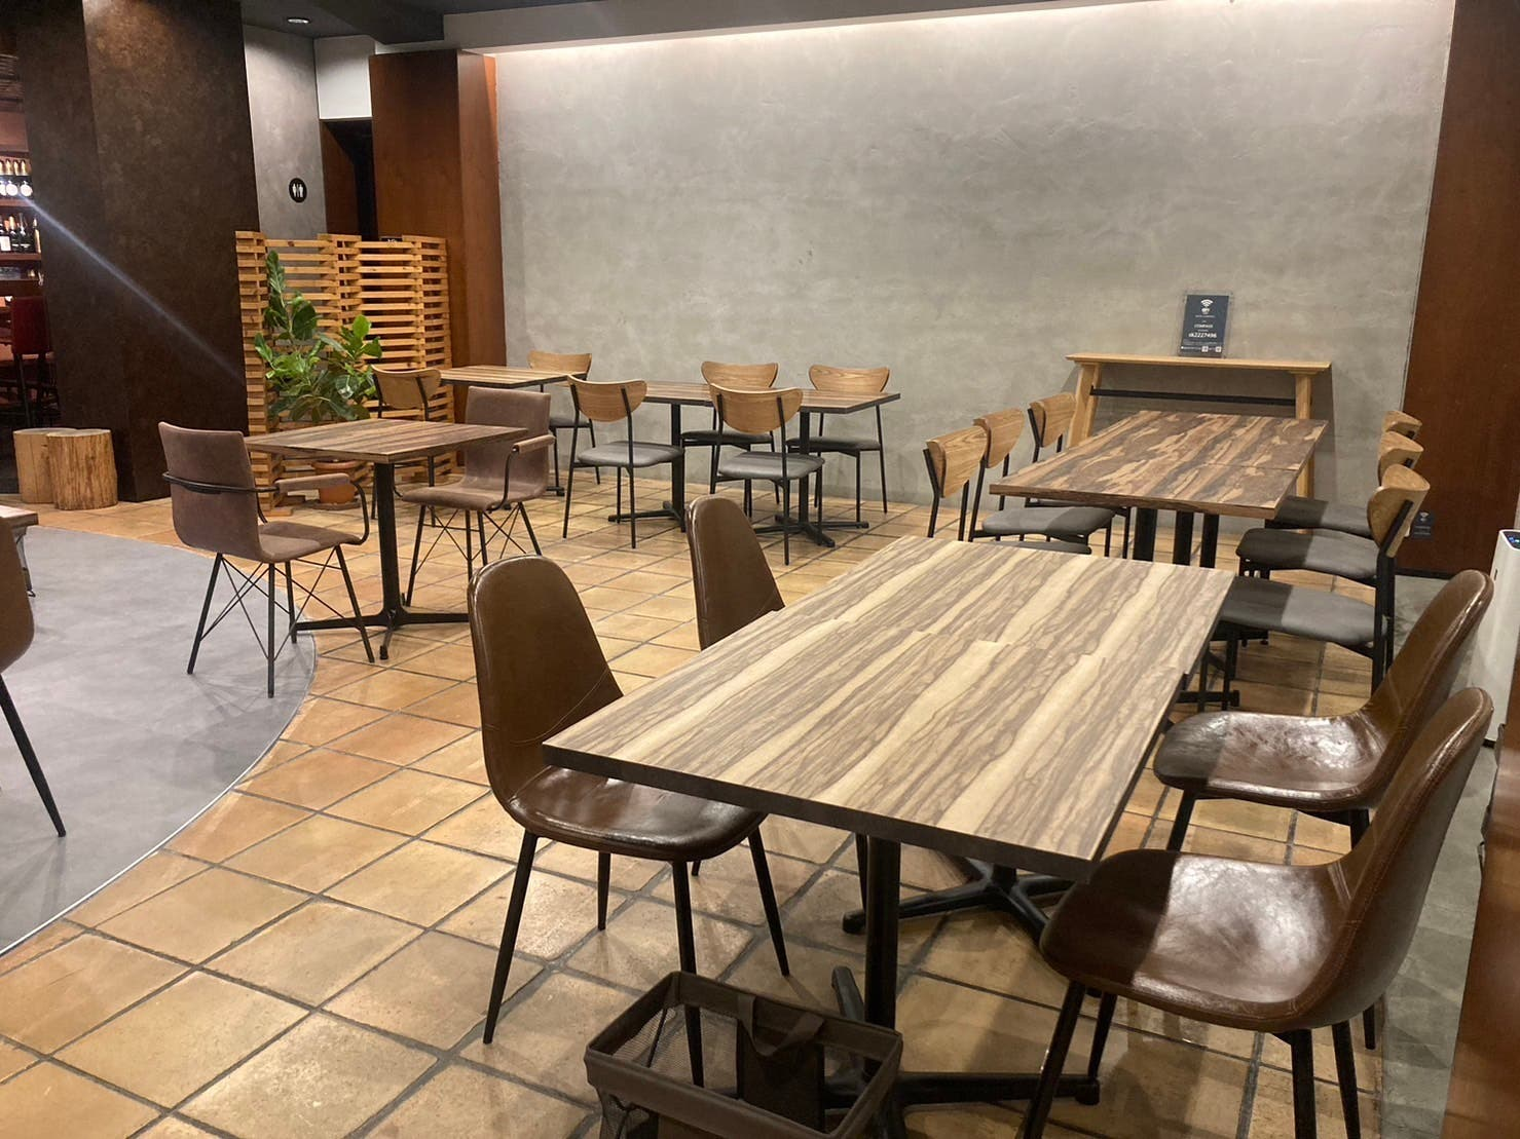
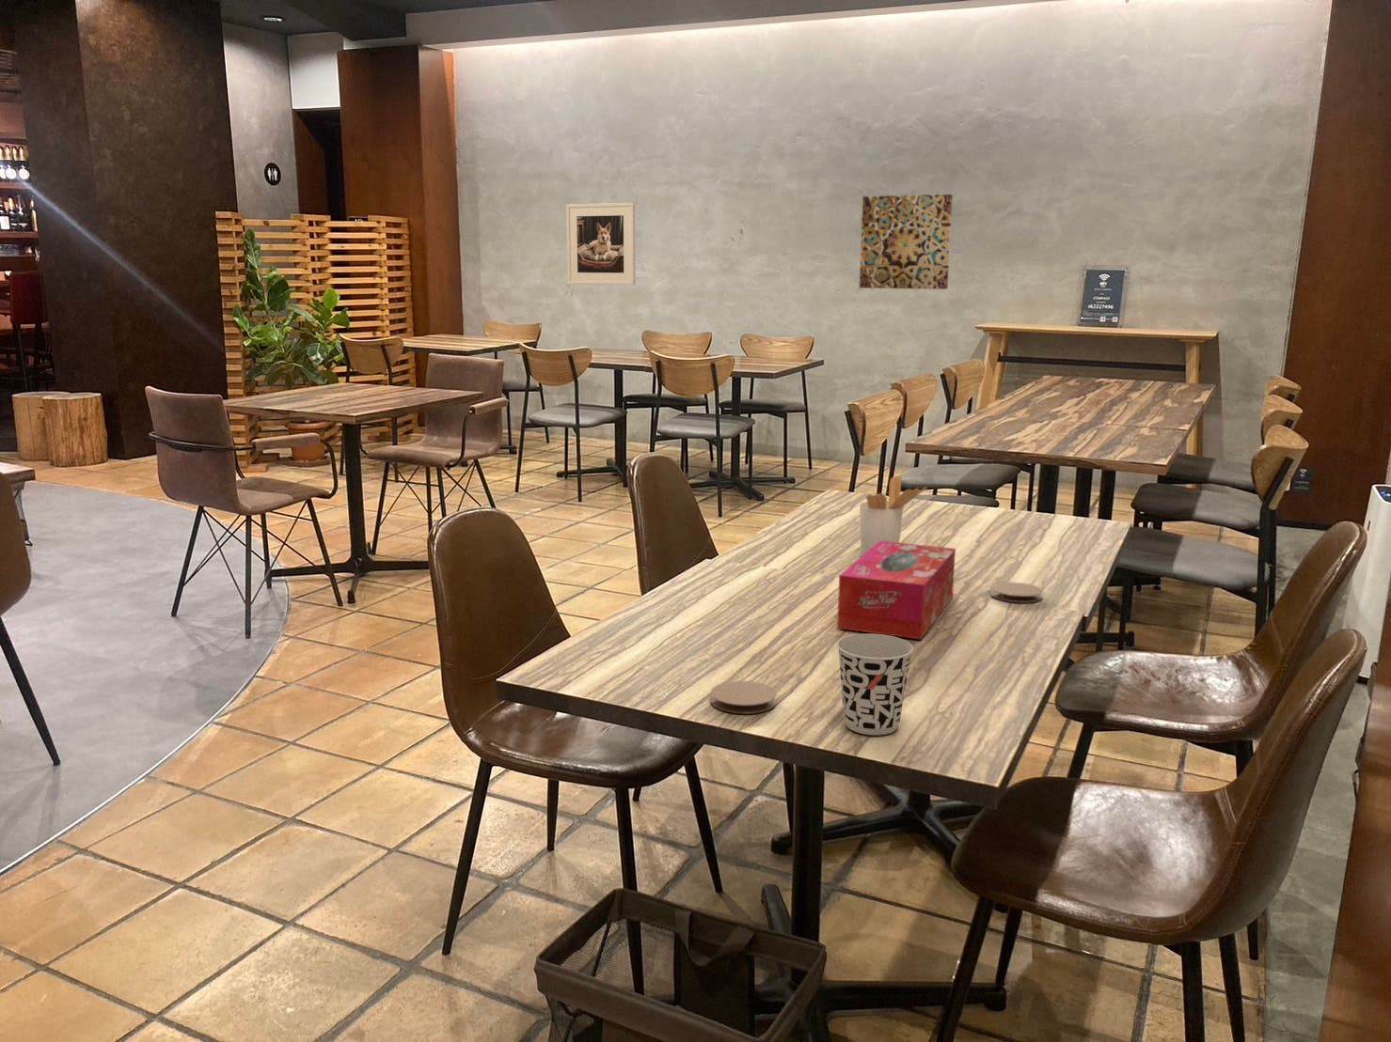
+ cup [836,634,915,736]
+ utensil holder [859,475,929,557]
+ coaster [989,581,1044,603]
+ wall art [859,194,954,290]
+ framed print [565,202,635,287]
+ coaster [710,680,778,715]
+ tissue box [836,541,956,640]
